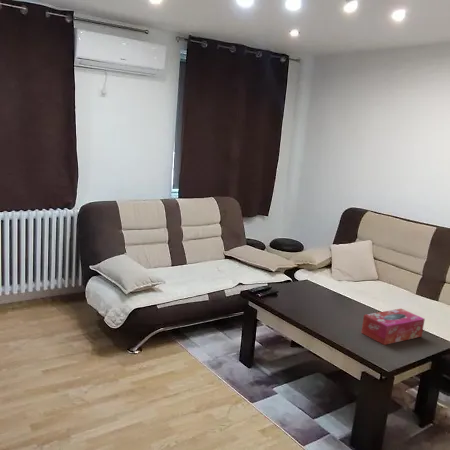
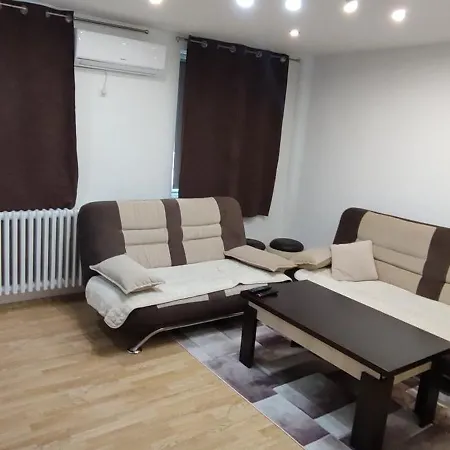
- tissue box [360,308,426,346]
